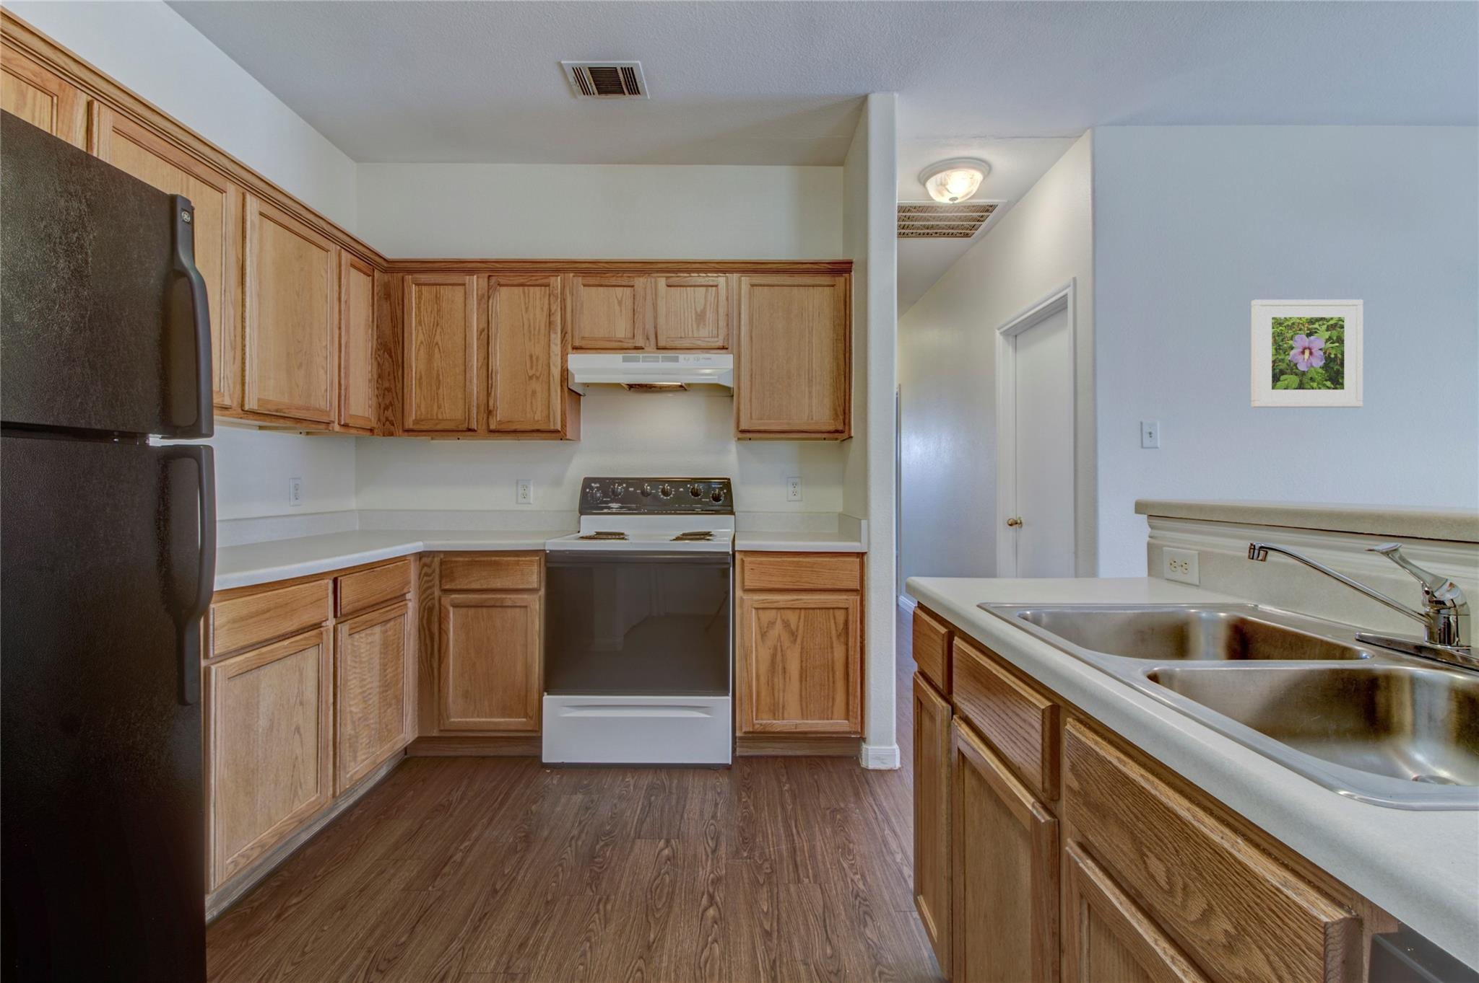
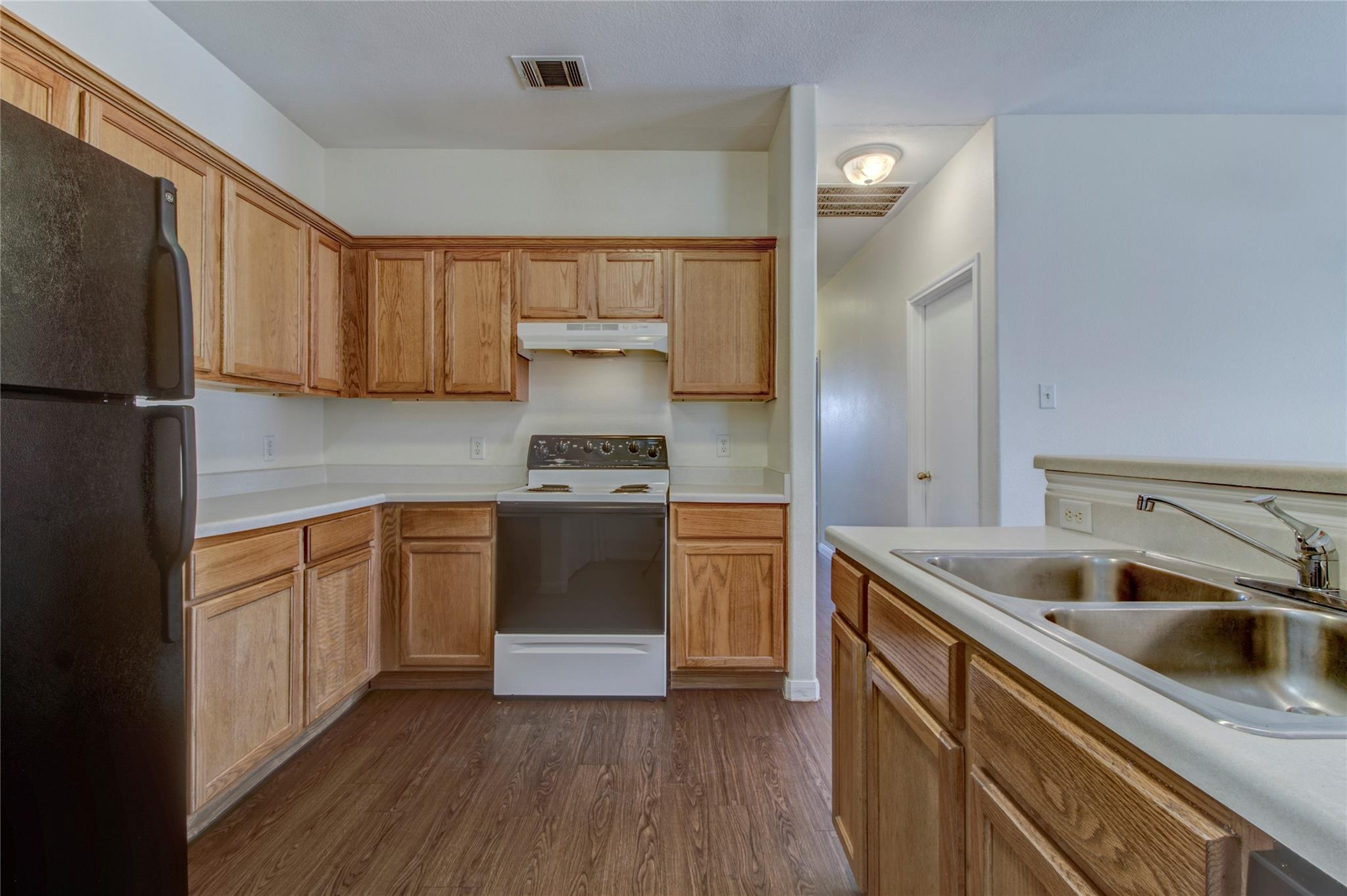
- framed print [1251,298,1364,408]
